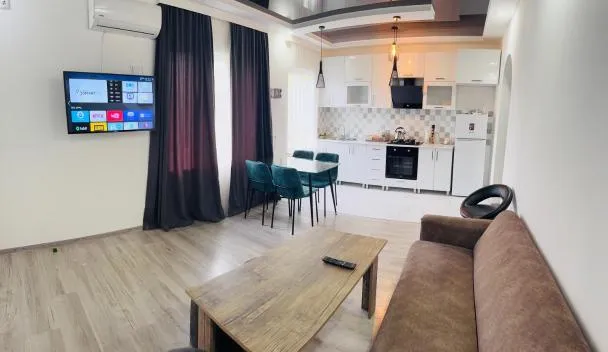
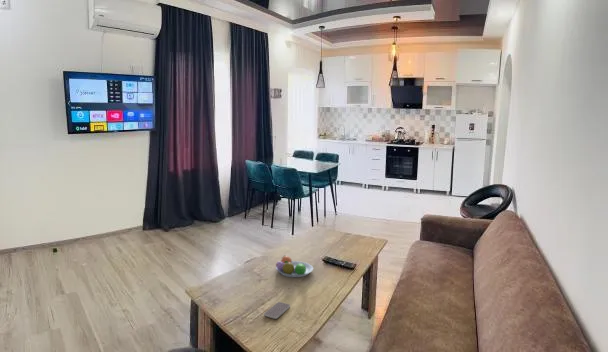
+ fruit bowl [275,254,314,278]
+ smartphone [263,301,291,320]
